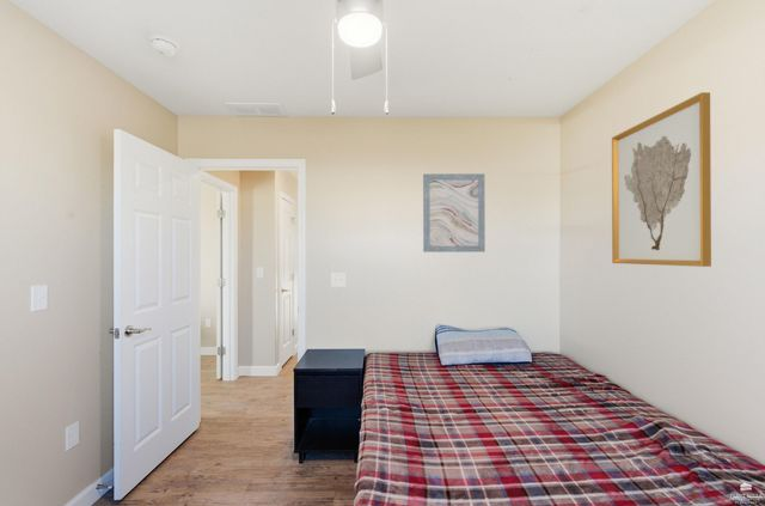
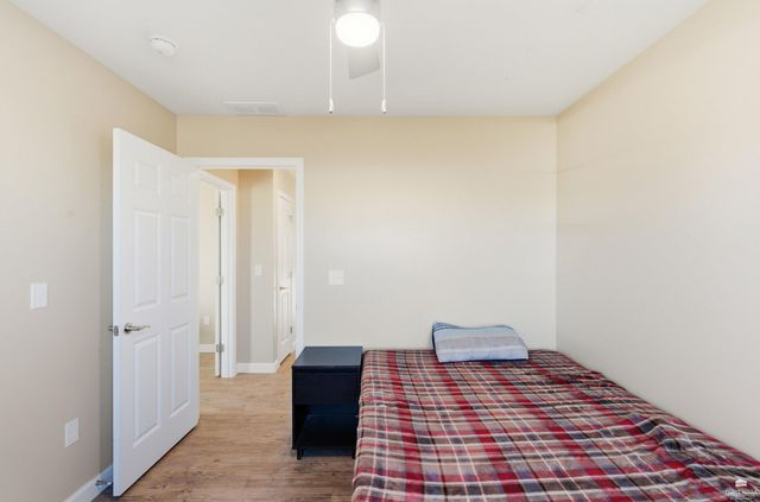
- wall art [422,172,486,254]
- wall art [611,91,712,268]
